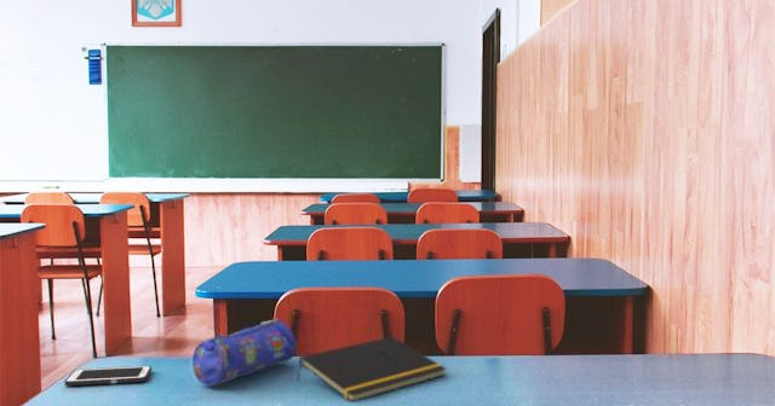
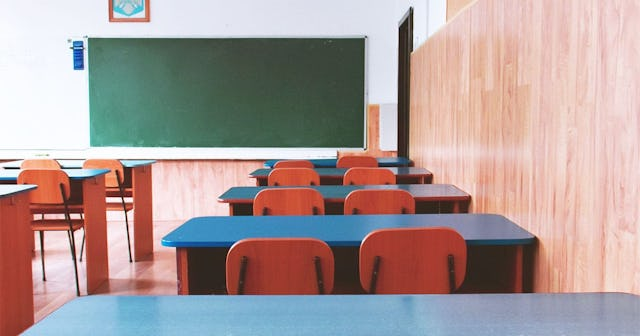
- notepad [295,335,448,404]
- cell phone [63,365,153,387]
- pencil case [191,317,297,387]
